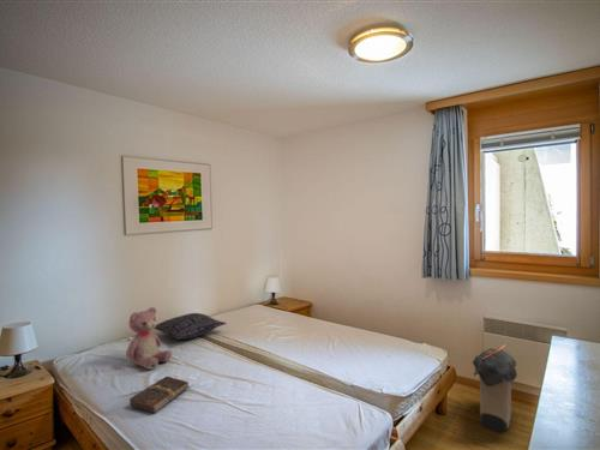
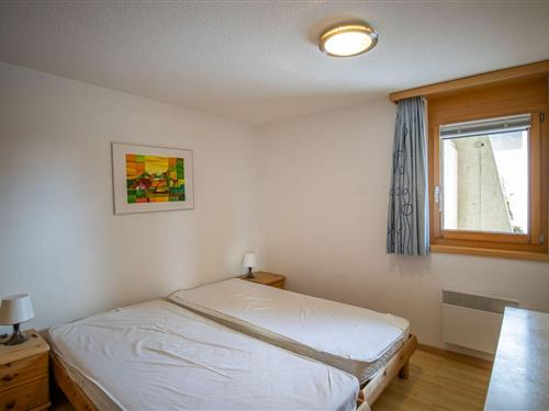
- laundry hamper [472,343,518,433]
- teddy bear [125,306,173,371]
- pillow [154,312,227,341]
- book [128,376,190,414]
